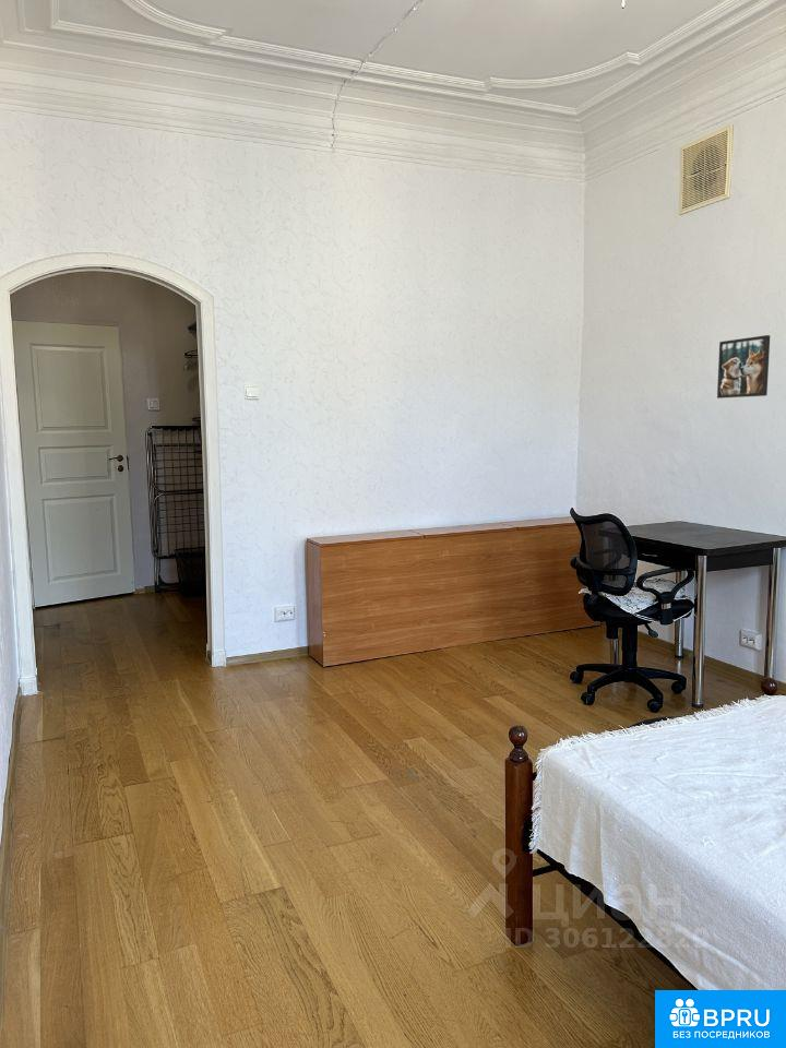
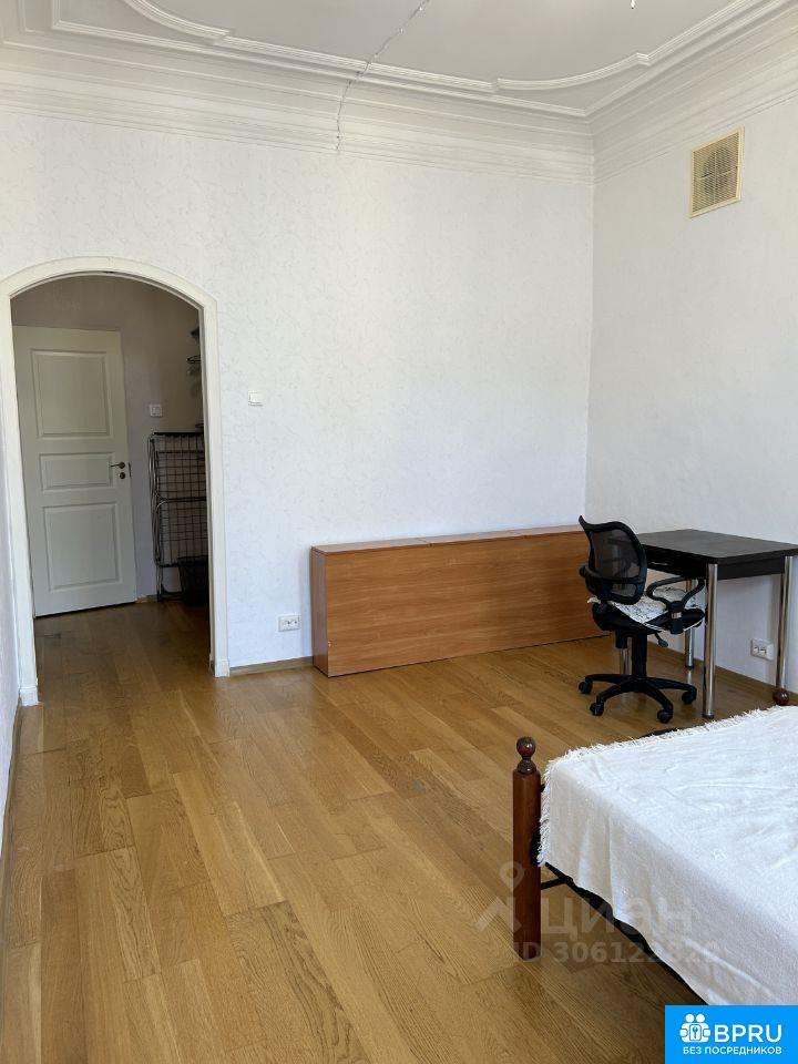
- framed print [716,334,771,400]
